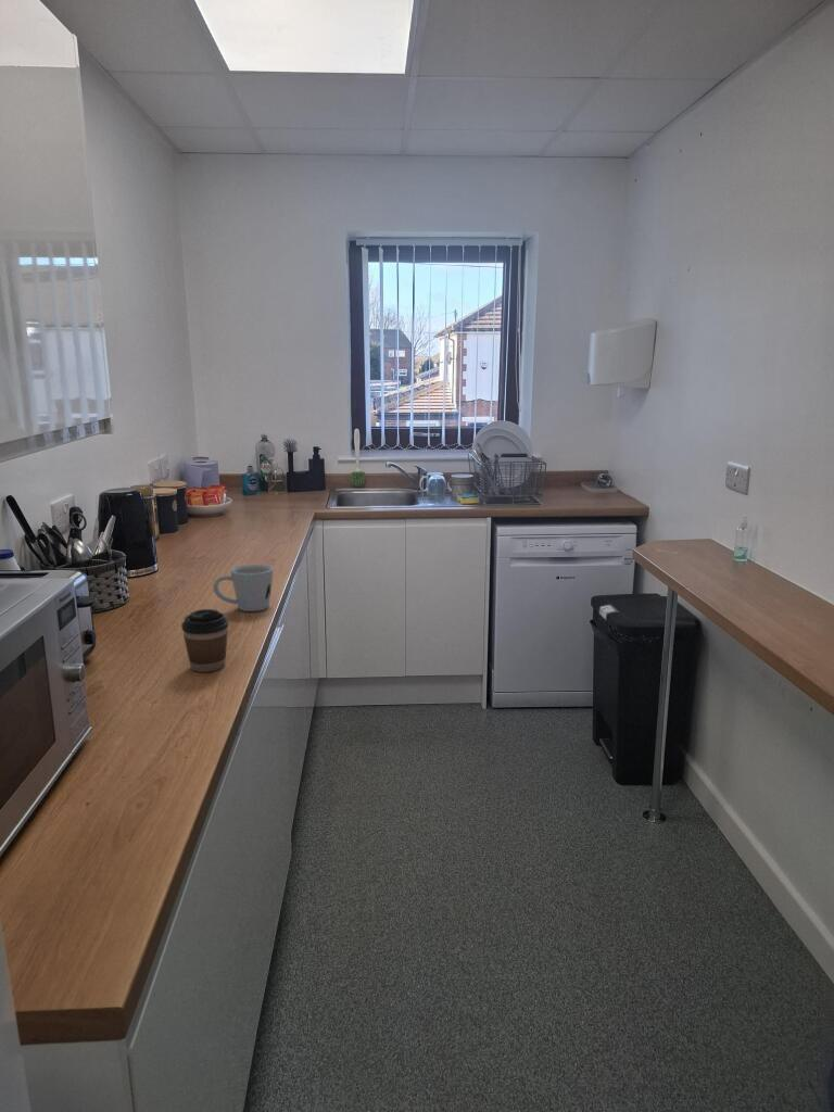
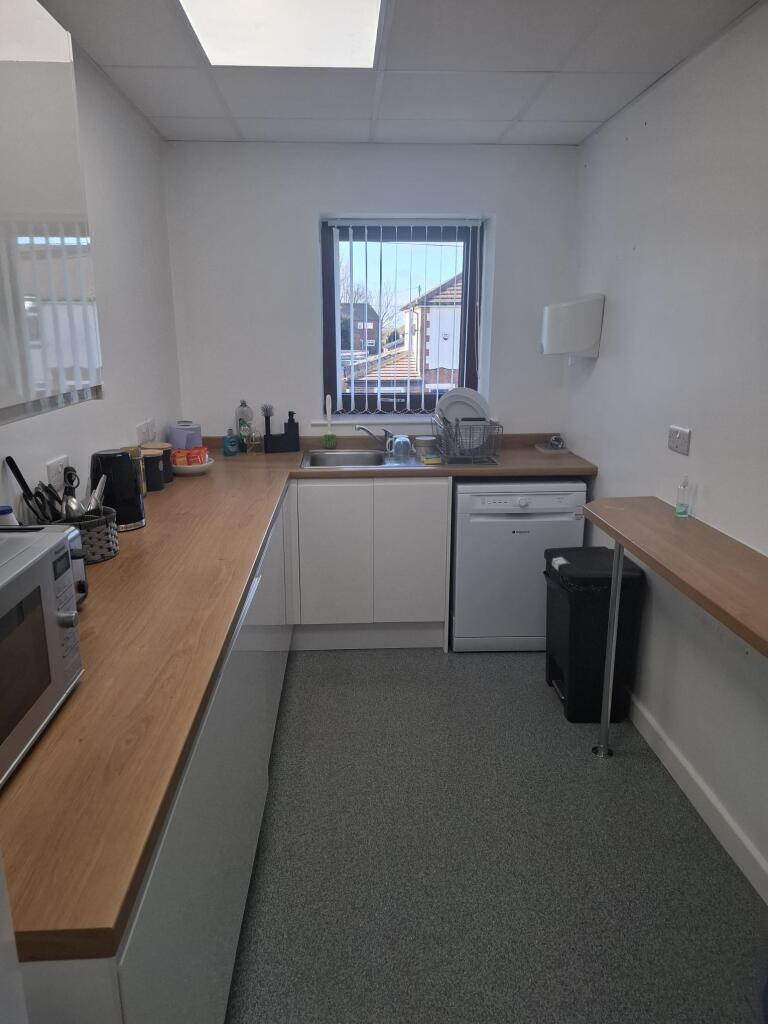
- coffee cup [180,608,229,673]
- mug [212,564,275,612]
